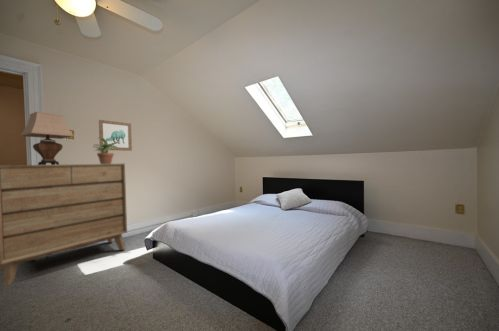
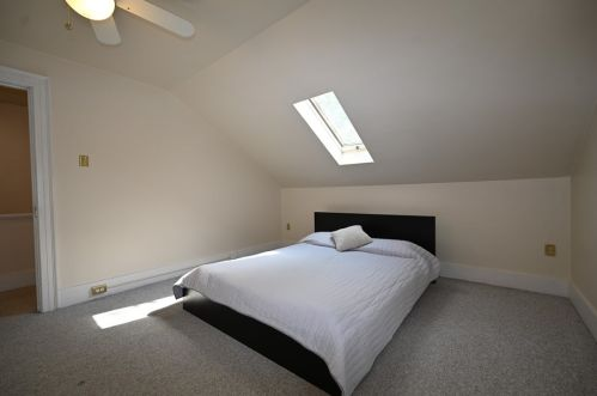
- potted plant [93,137,119,164]
- table lamp [19,111,75,165]
- dresser [0,162,128,287]
- wall art [98,119,133,152]
